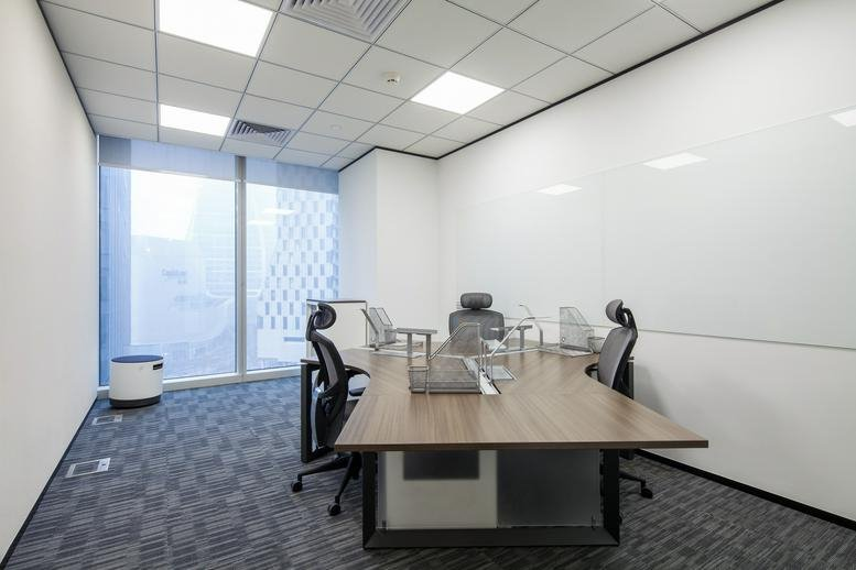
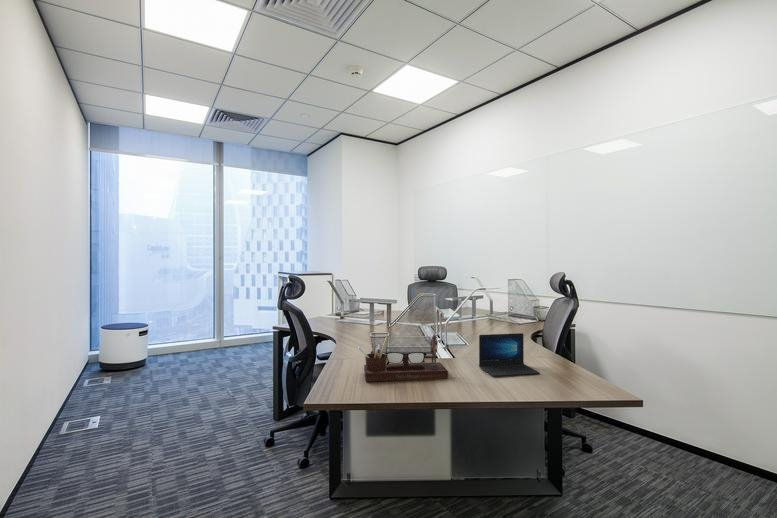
+ laptop [478,332,541,377]
+ desk organizer [357,334,449,383]
